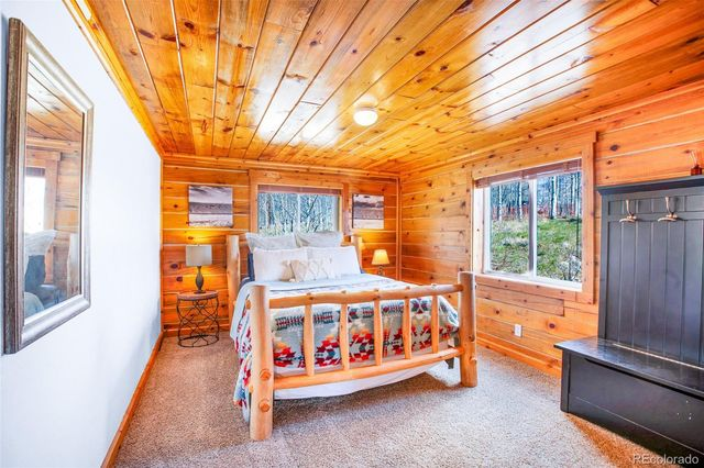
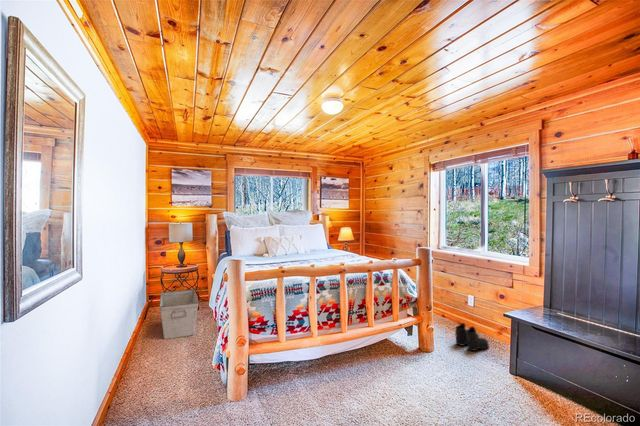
+ boots [454,322,490,352]
+ storage bin [158,289,200,340]
